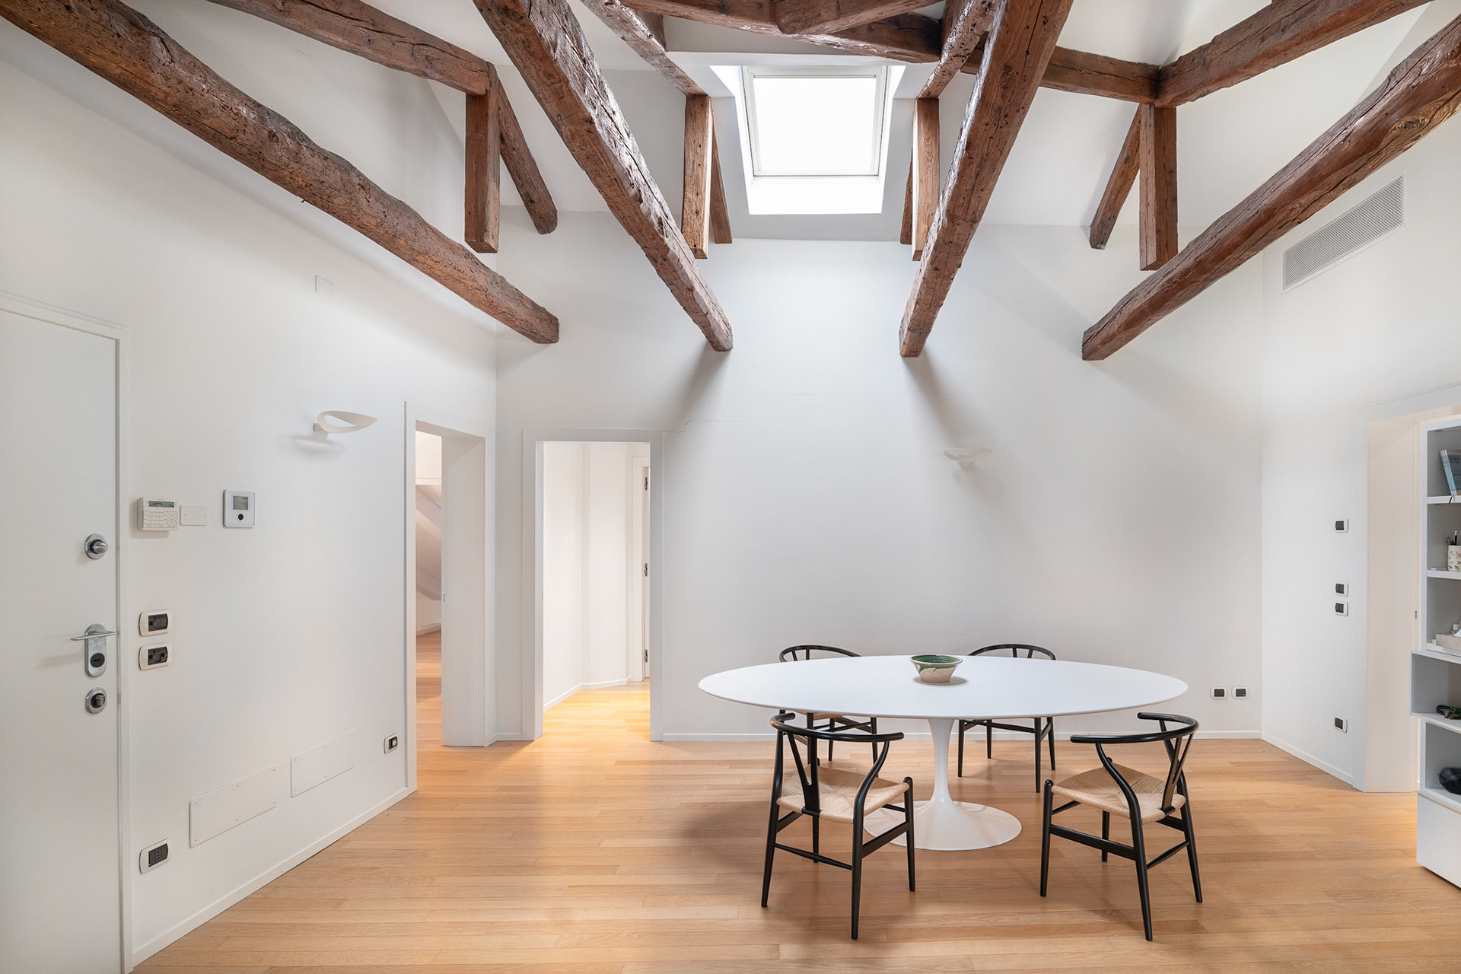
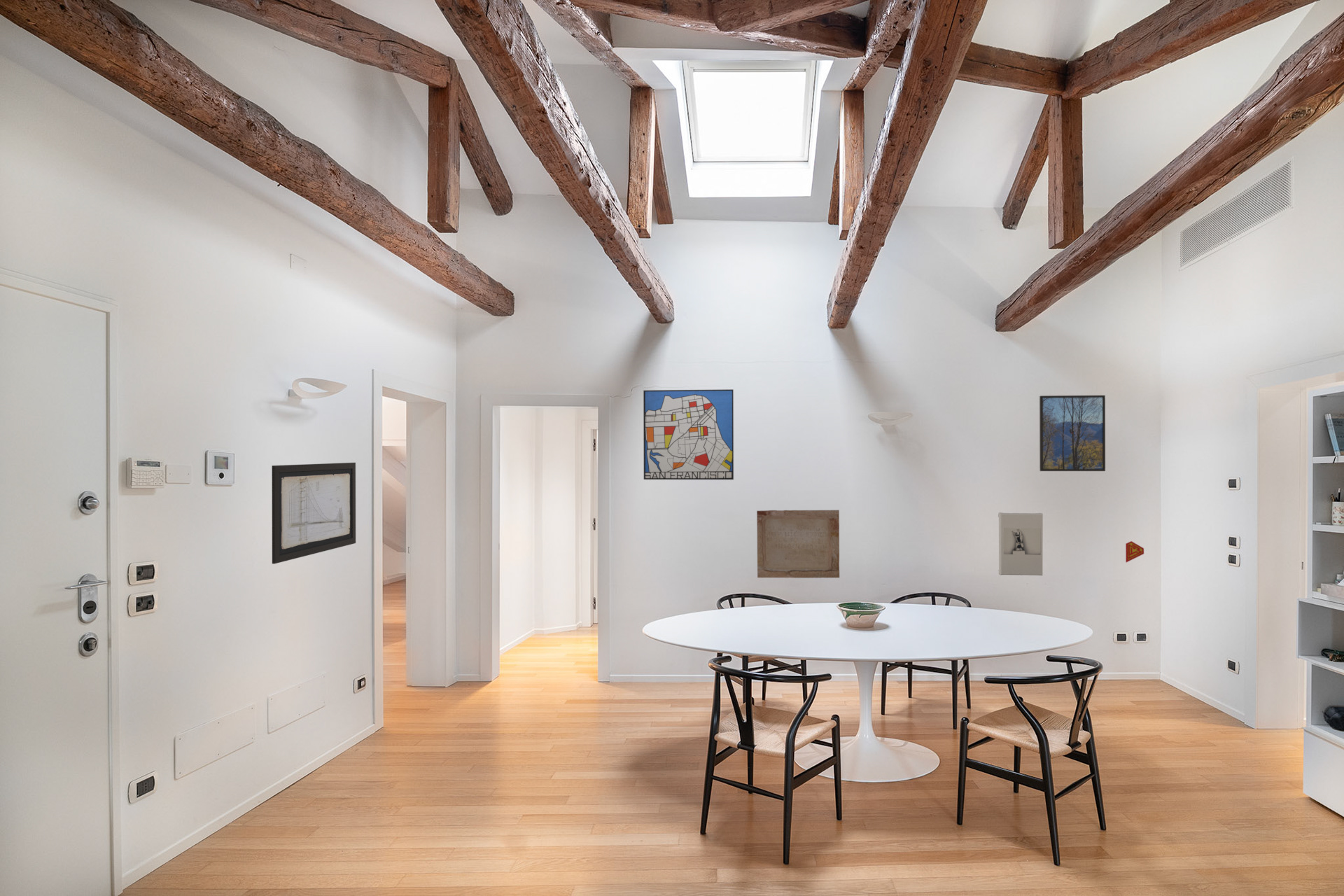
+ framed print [1039,395,1106,472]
+ wall sculpture [998,512,1044,576]
+ decorative emblem [1125,540,1145,563]
+ wall art [271,462,356,564]
+ wall art [643,388,734,480]
+ stone plaque [756,510,840,579]
